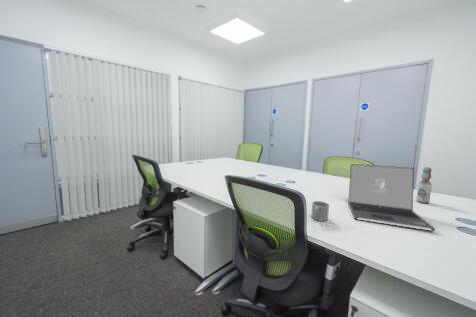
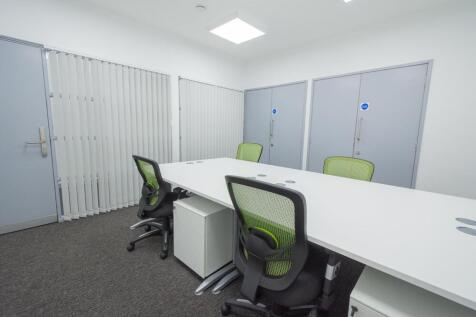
- mug [310,200,330,222]
- laptop [347,163,436,232]
- bottle [415,166,433,204]
